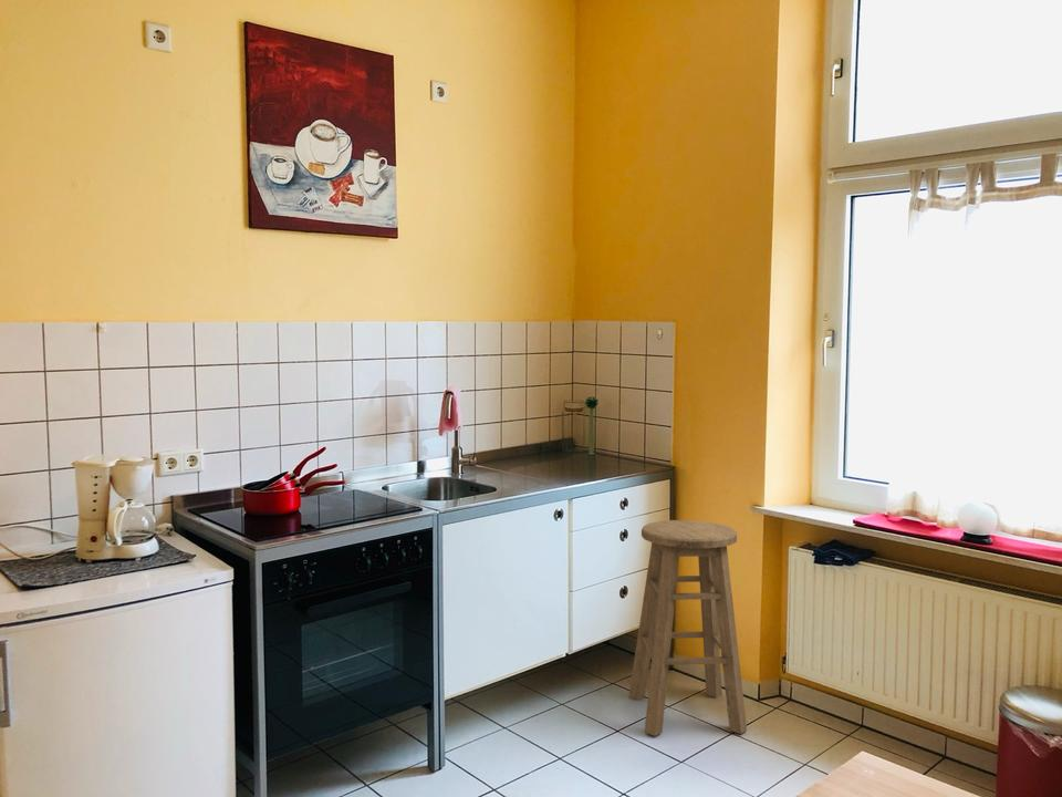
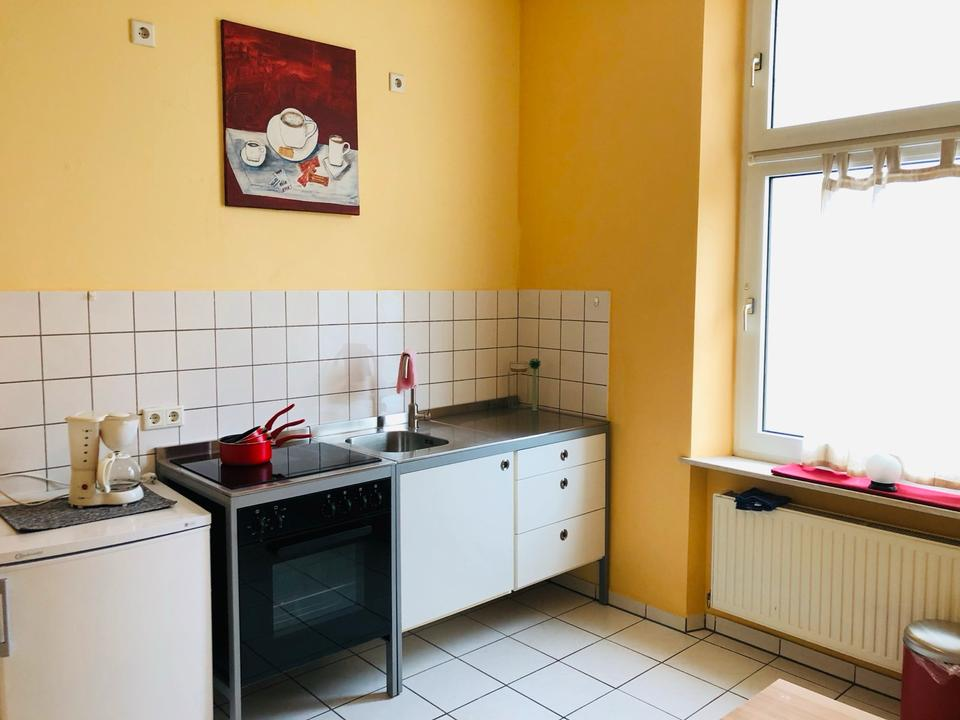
- bar stool [627,519,748,737]
